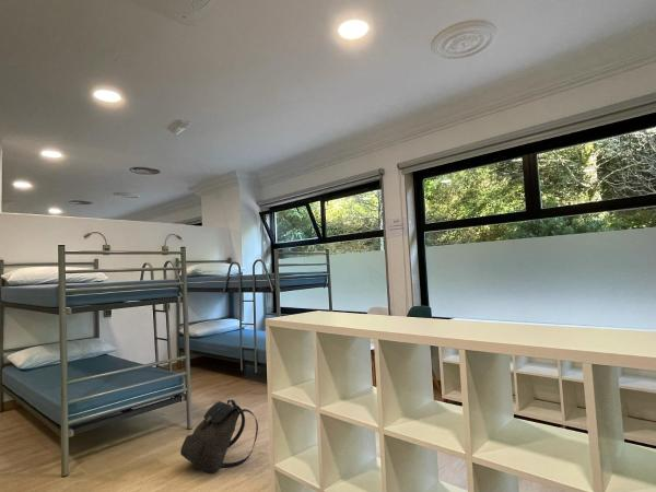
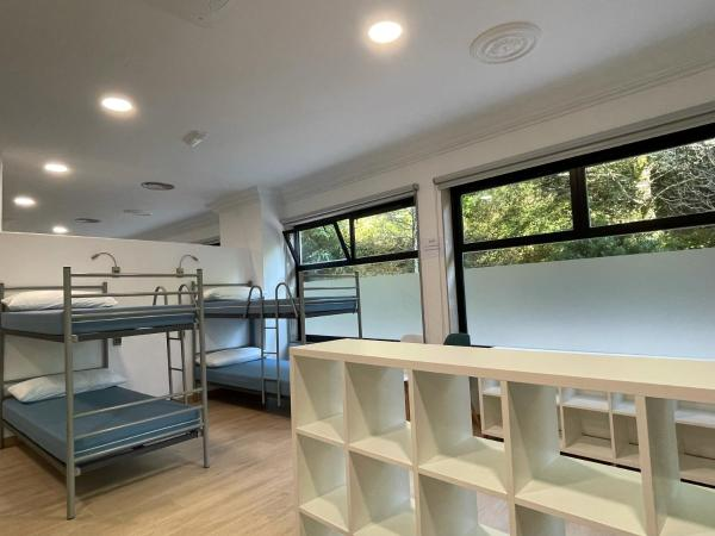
- backpack [179,399,259,475]
